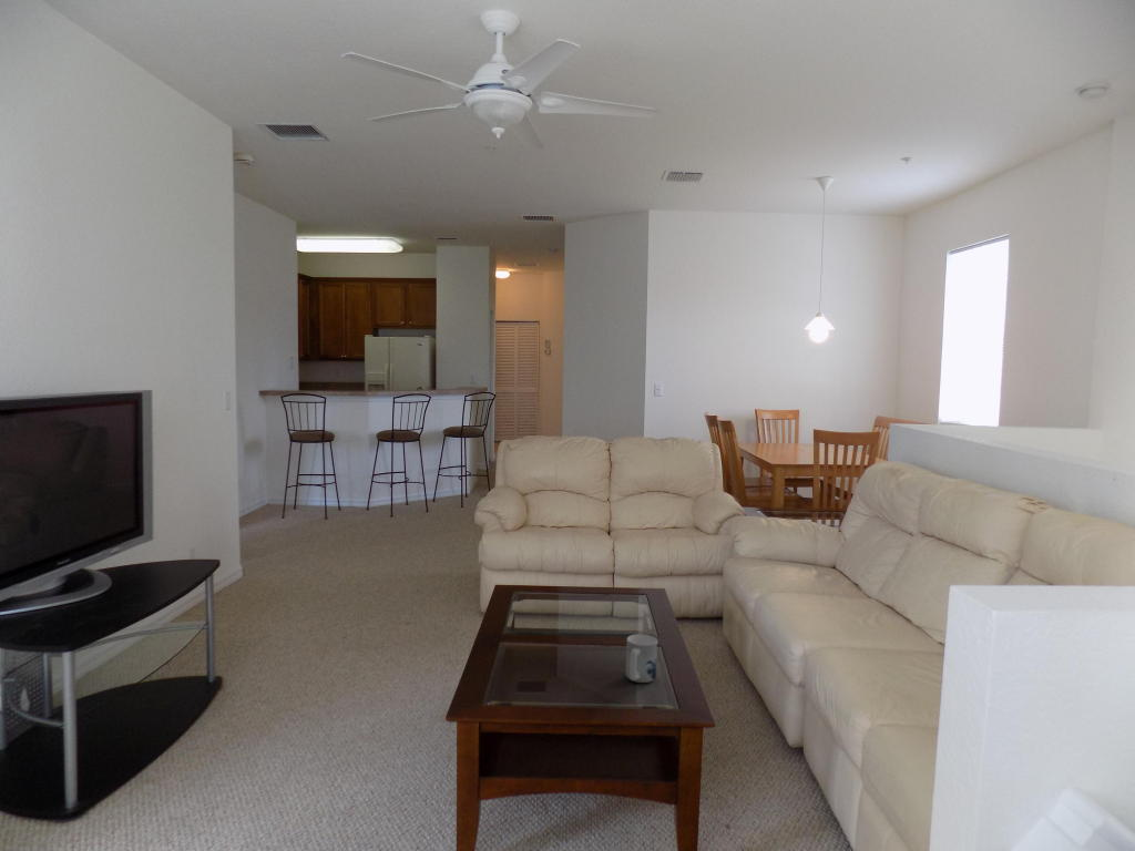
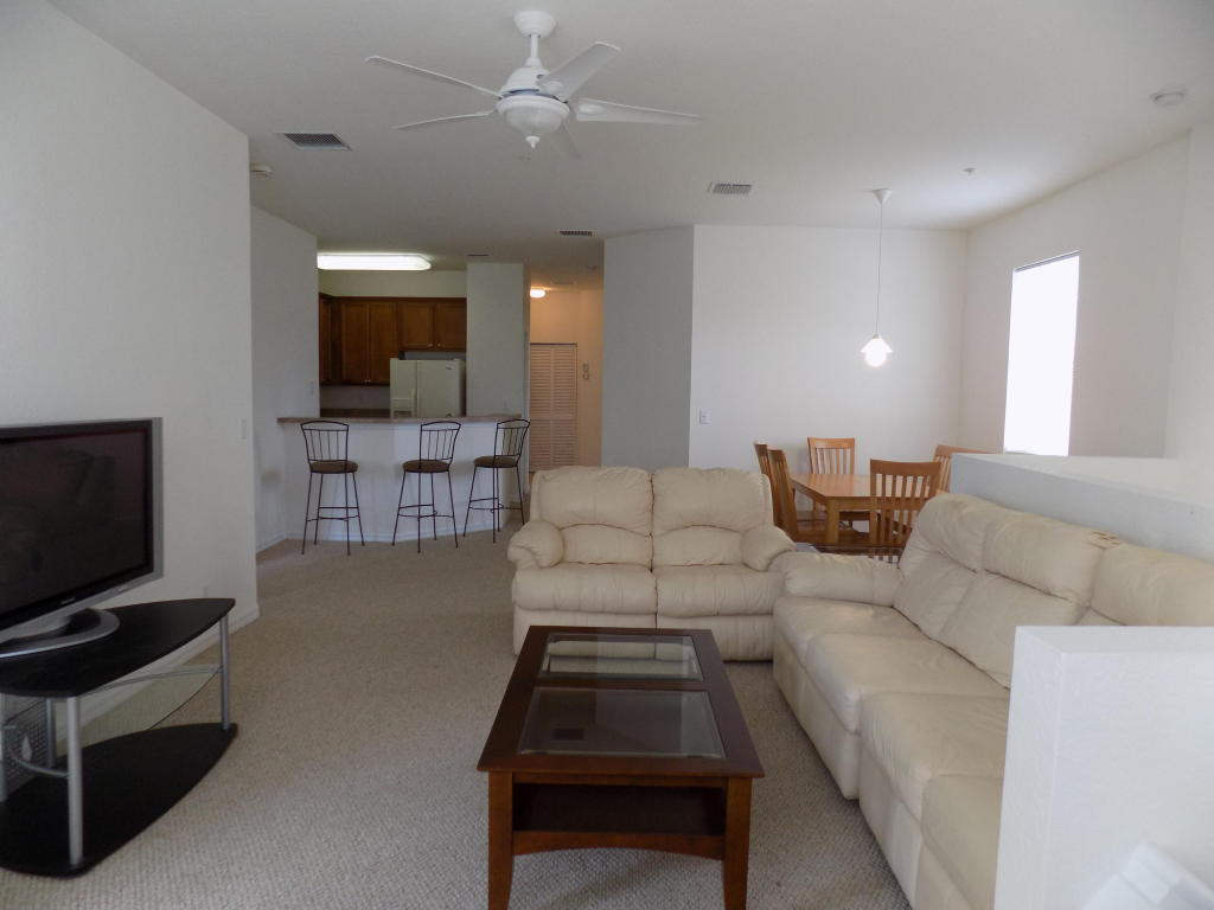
- mug [625,633,658,684]
